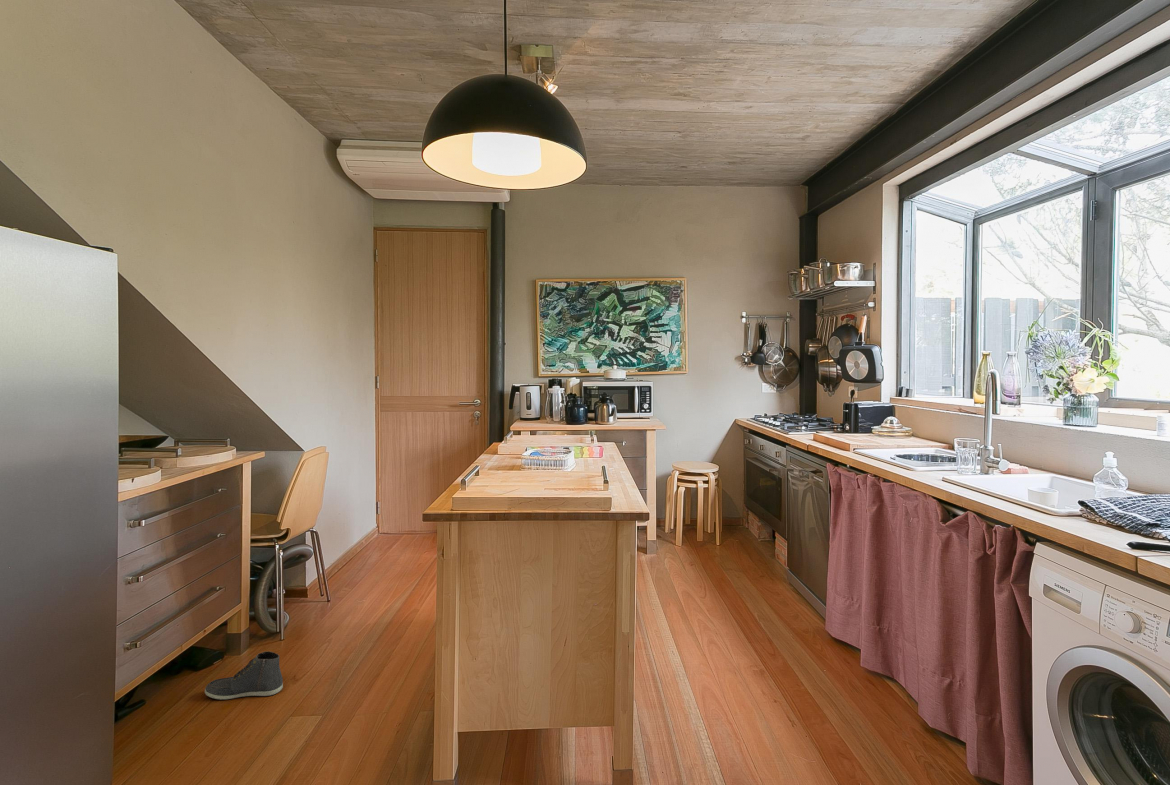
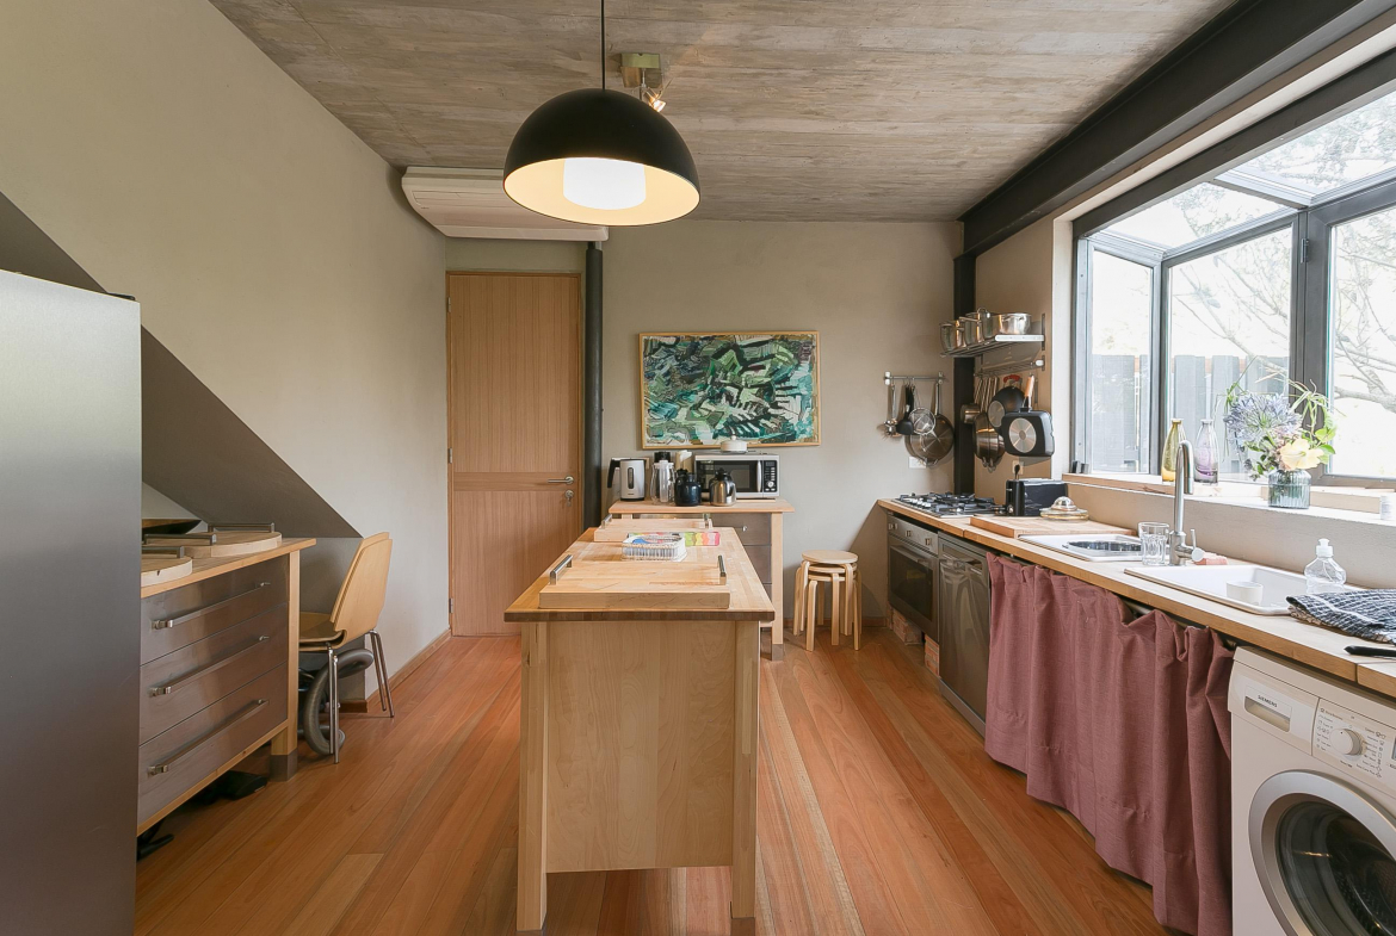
- sneaker [204,650,284,700]
